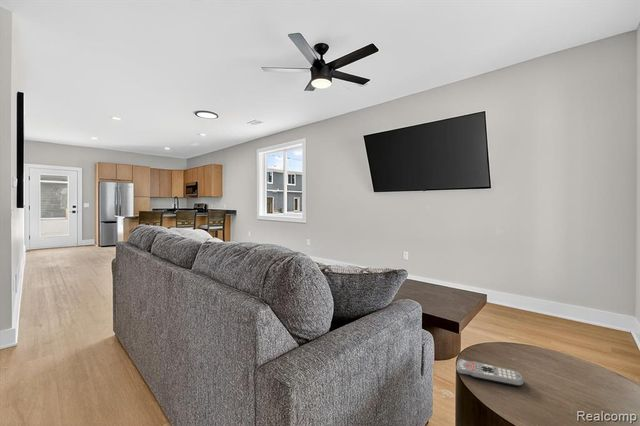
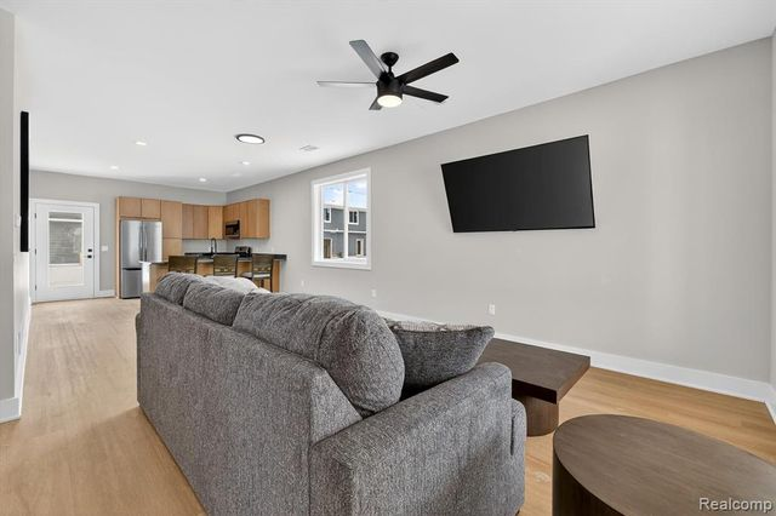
- remote control [455,358,525,387]
